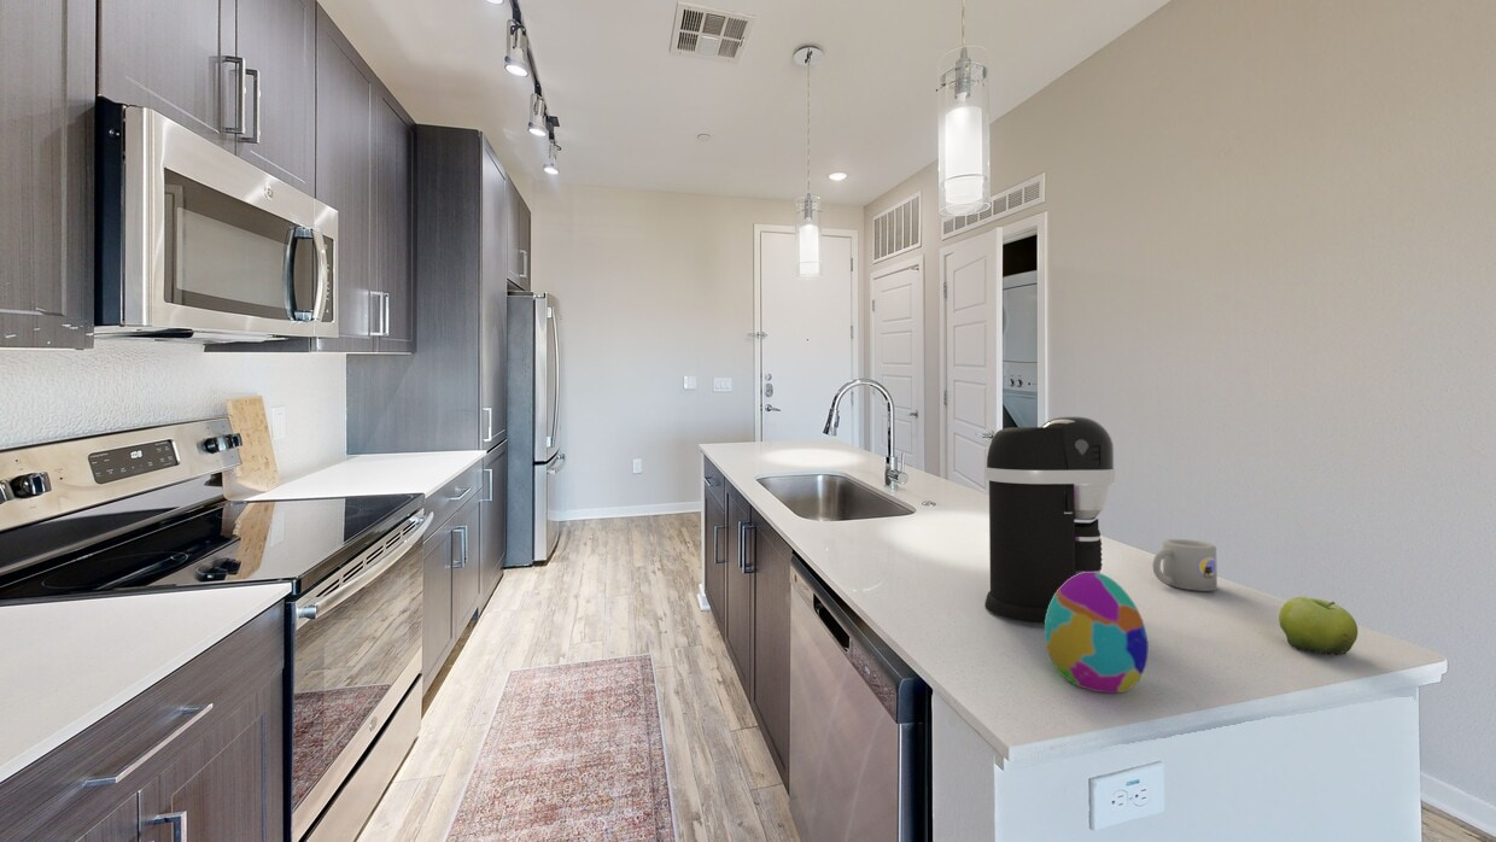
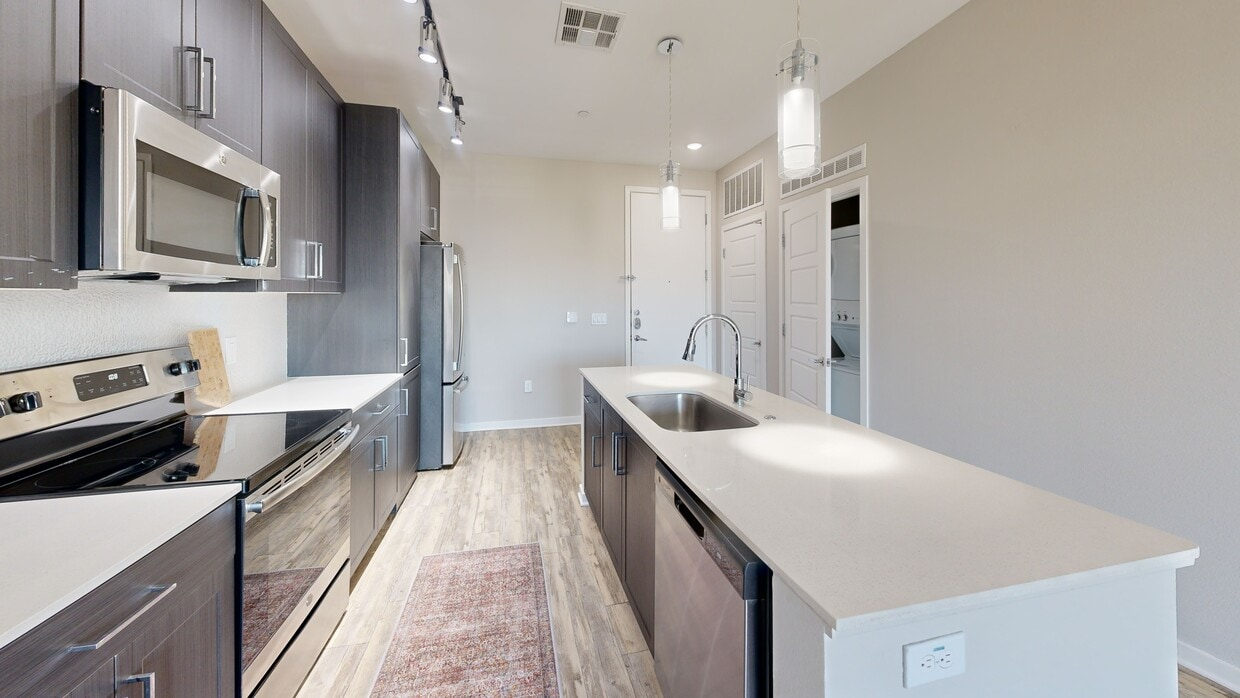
- decorative egg [1044,572,1150,694]
- mug [1151,538,1219,592]
- fruit [1278,596,1358,656]
- coffee maker [984,415,1116,625]
